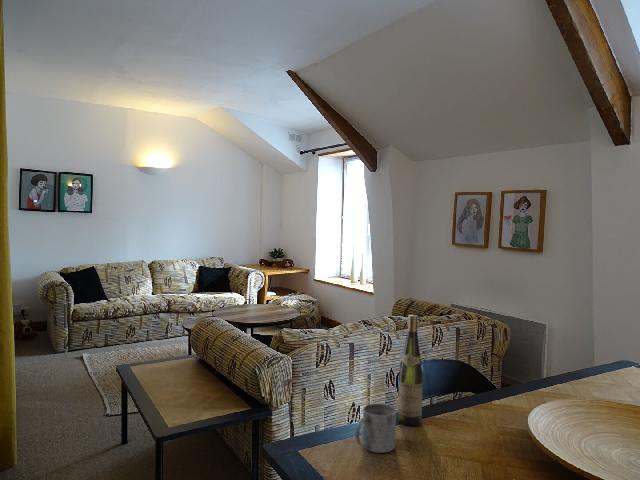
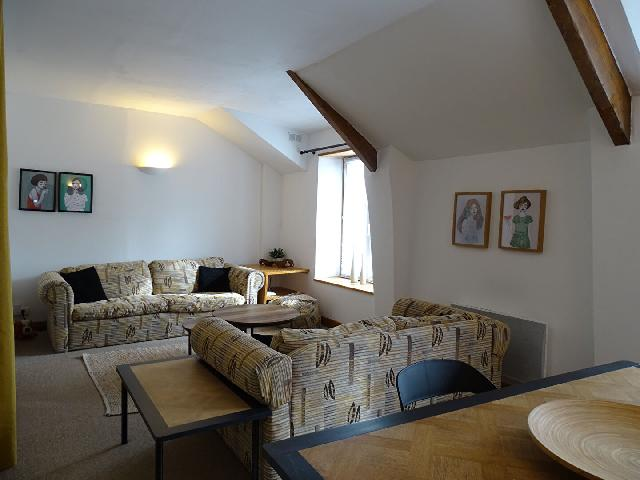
- mug [355,403,397,454]
- wine bottle [397,314,424,427]
